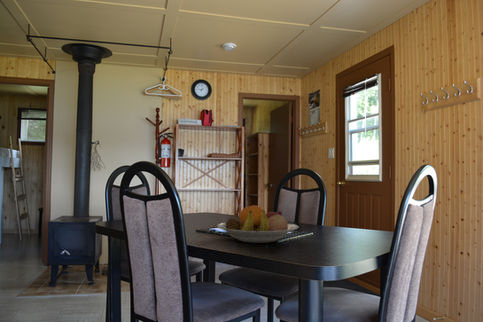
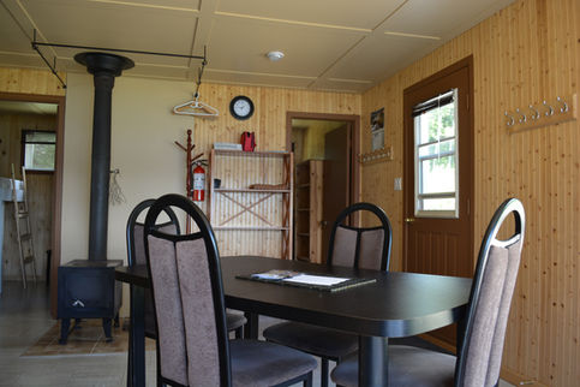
- fruit bowl [216,205,299,244]
